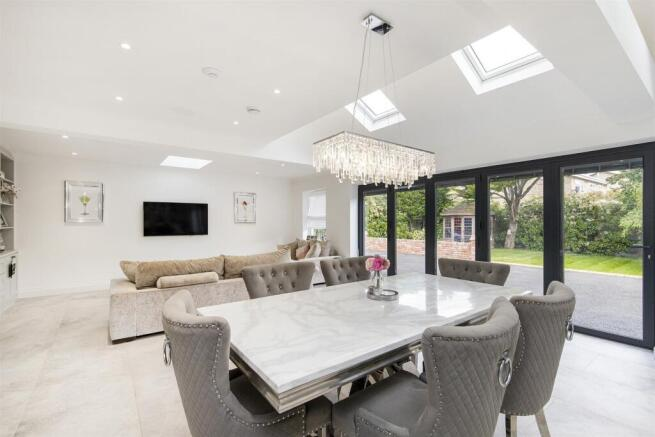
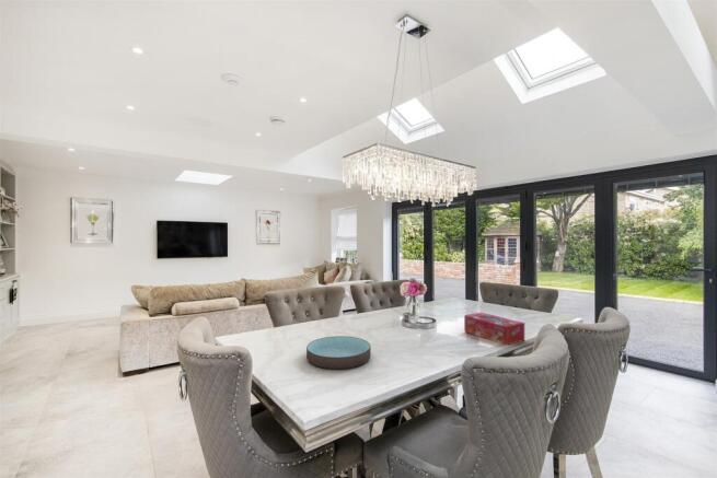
+ tissue box [463,312,525,346]
+ bowl [305,335,372,371]
